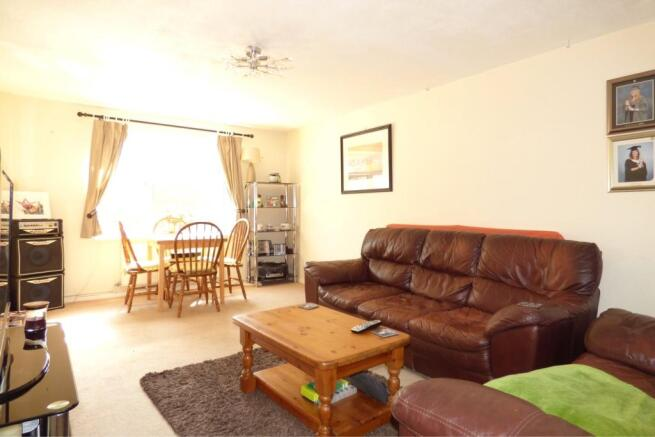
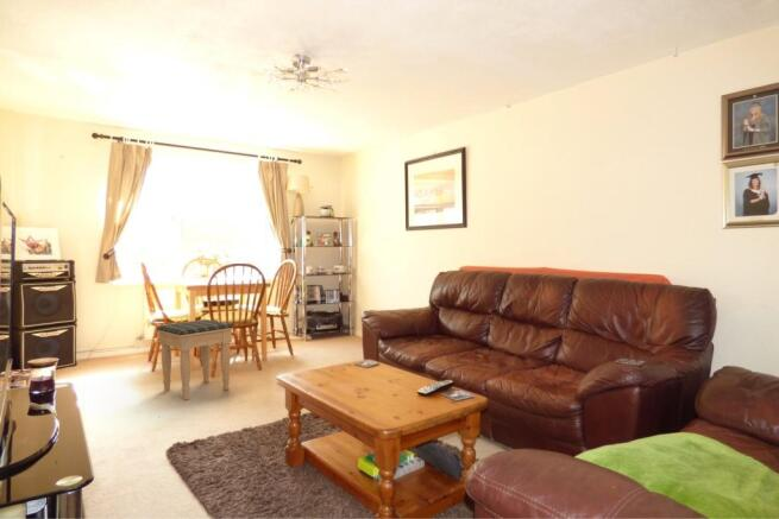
+ footstool [156,318,234,401]
